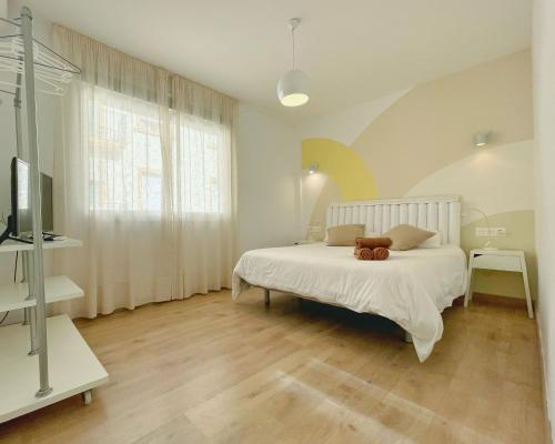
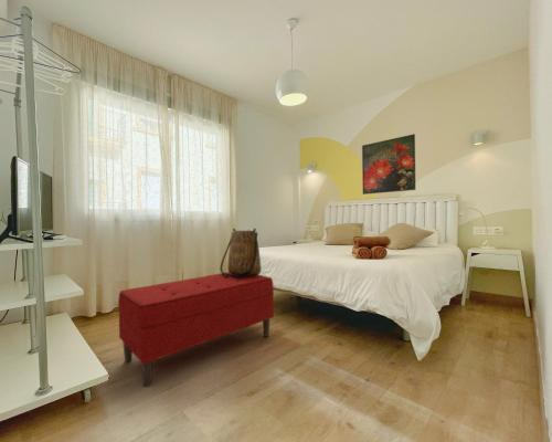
+ bench [117,271,275,388]
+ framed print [361,133,416,196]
+ tote bag [220,228,263,278]
